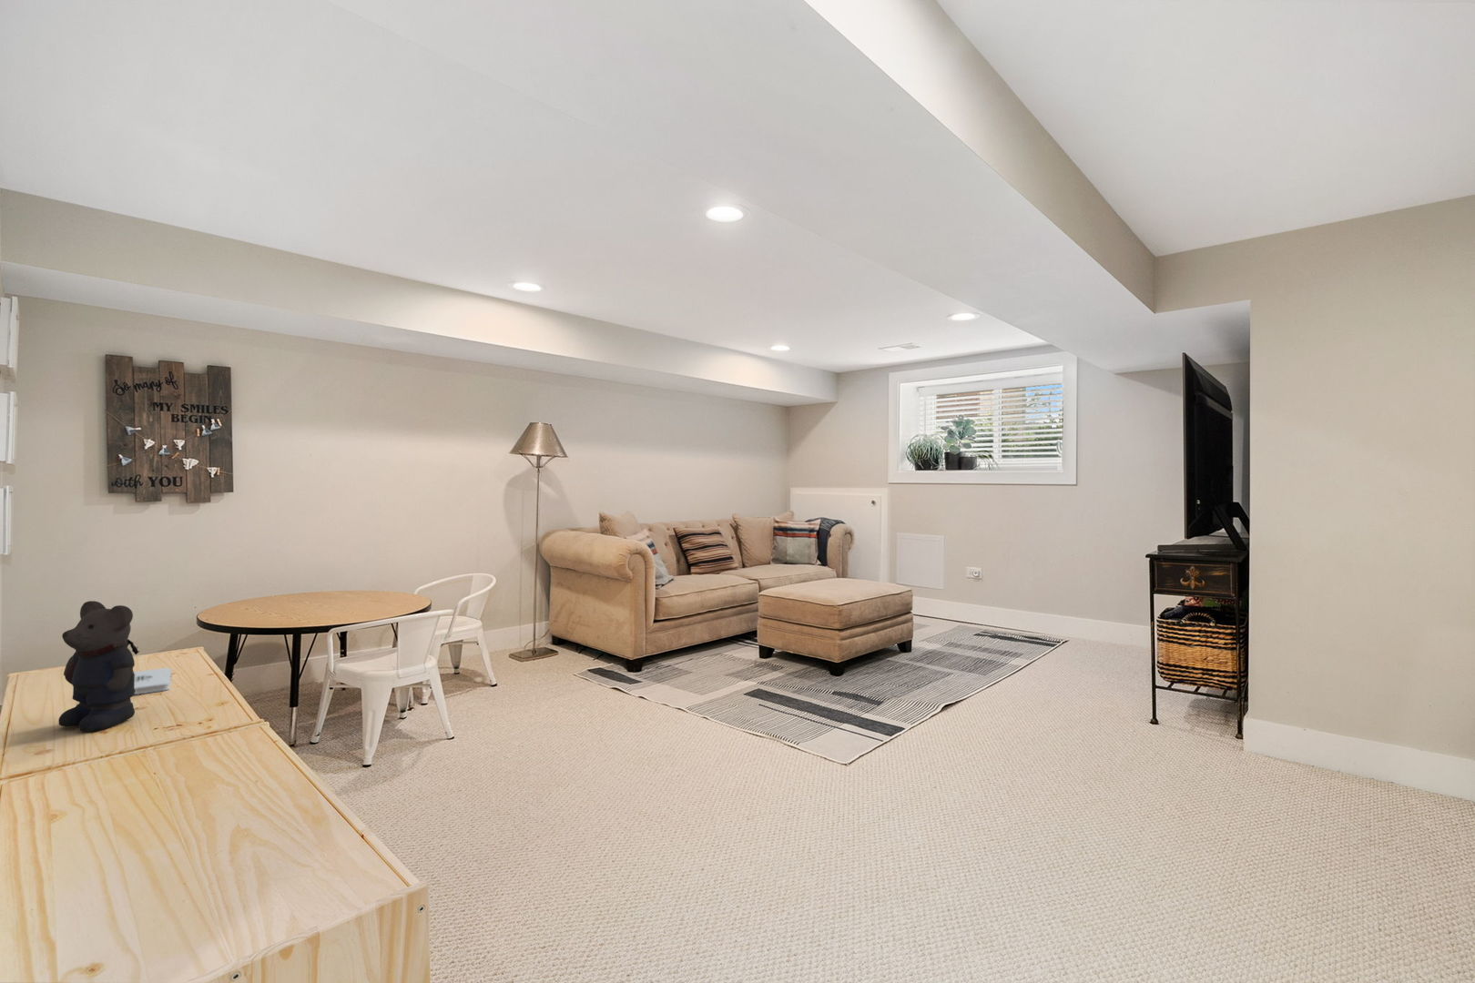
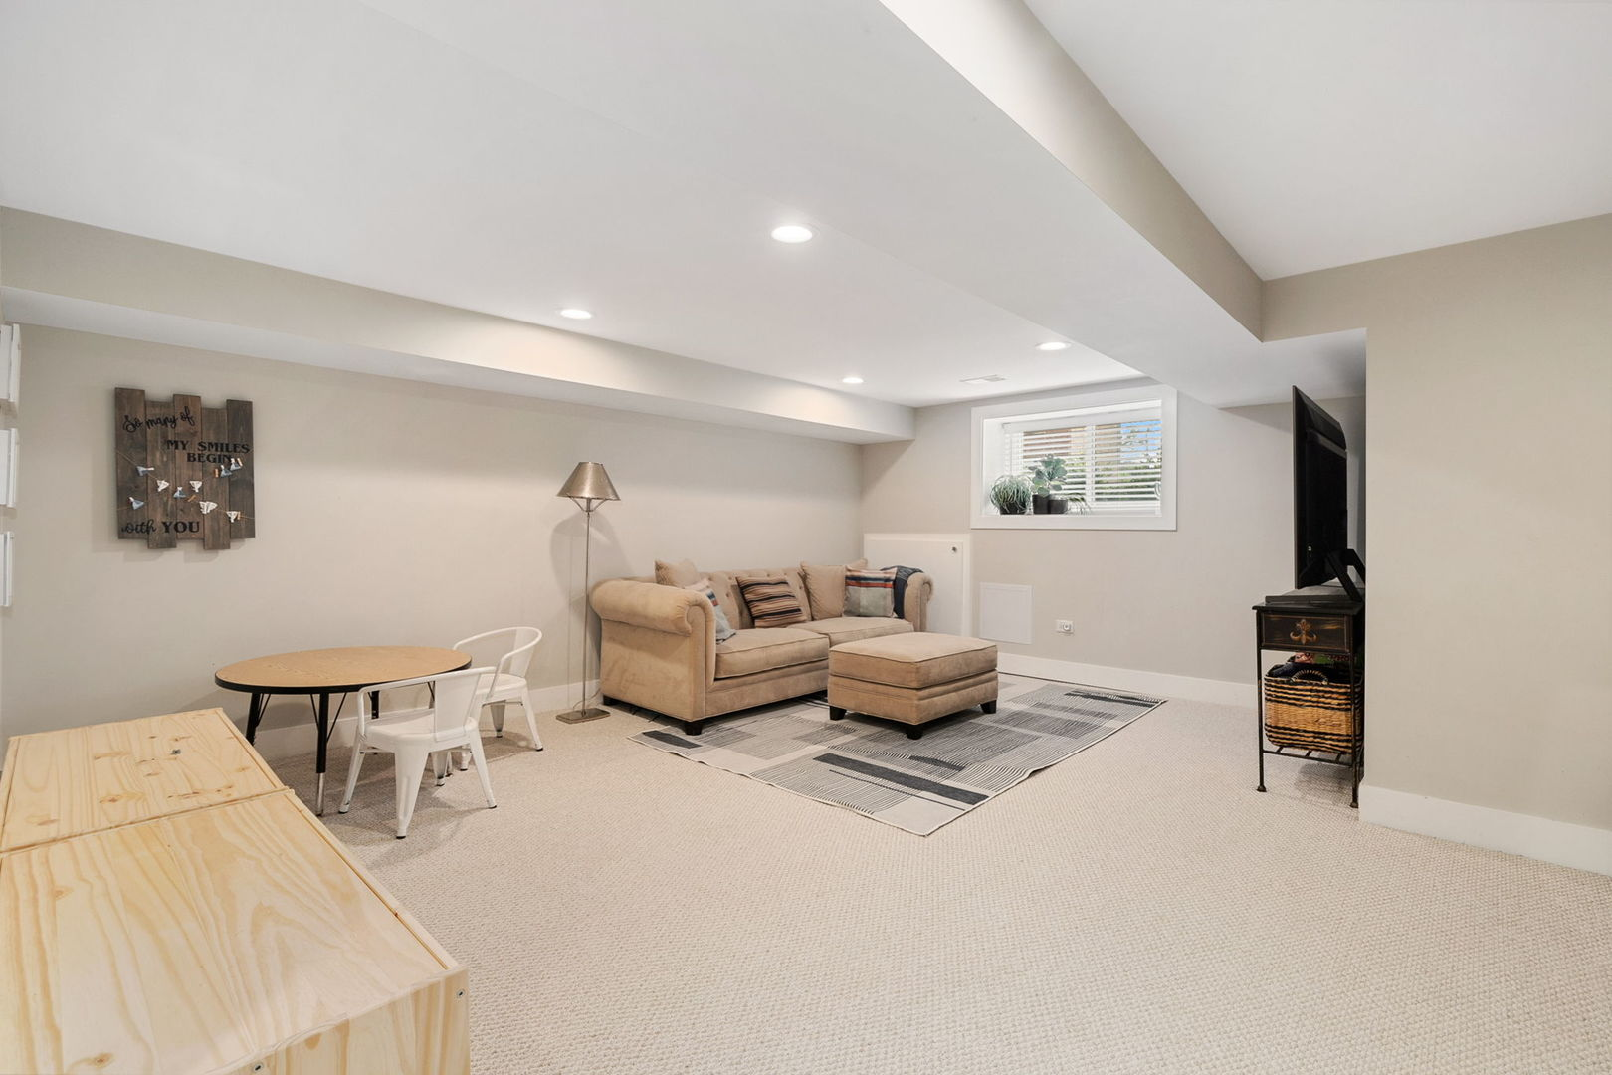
- notepad [134,667,172,696]
- bear [57,600,140,733]
